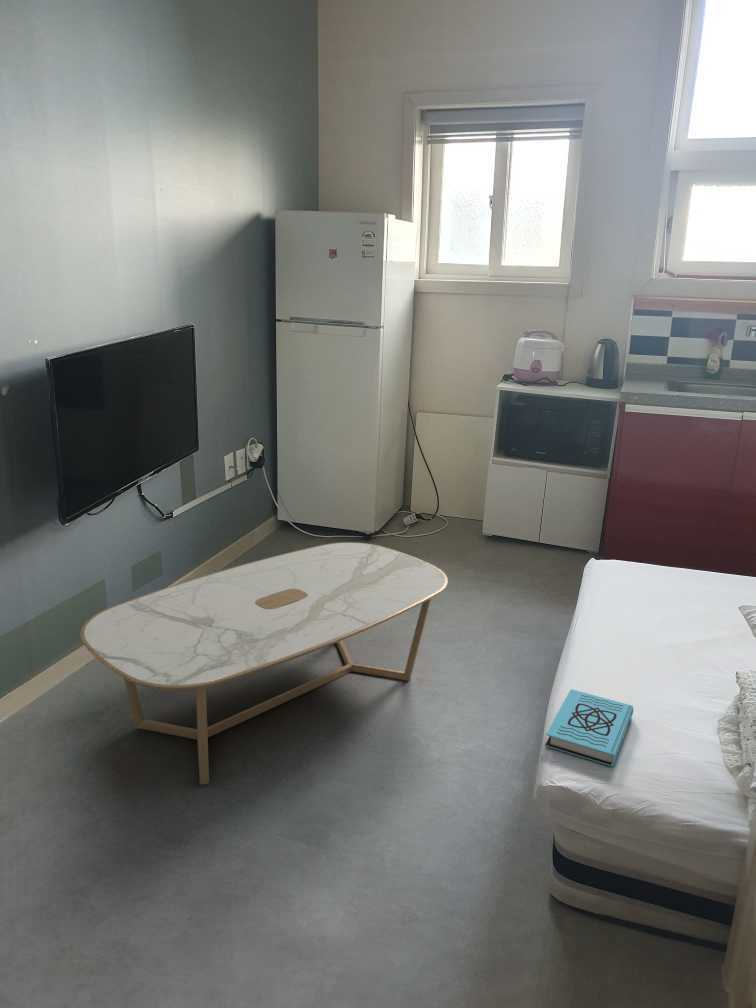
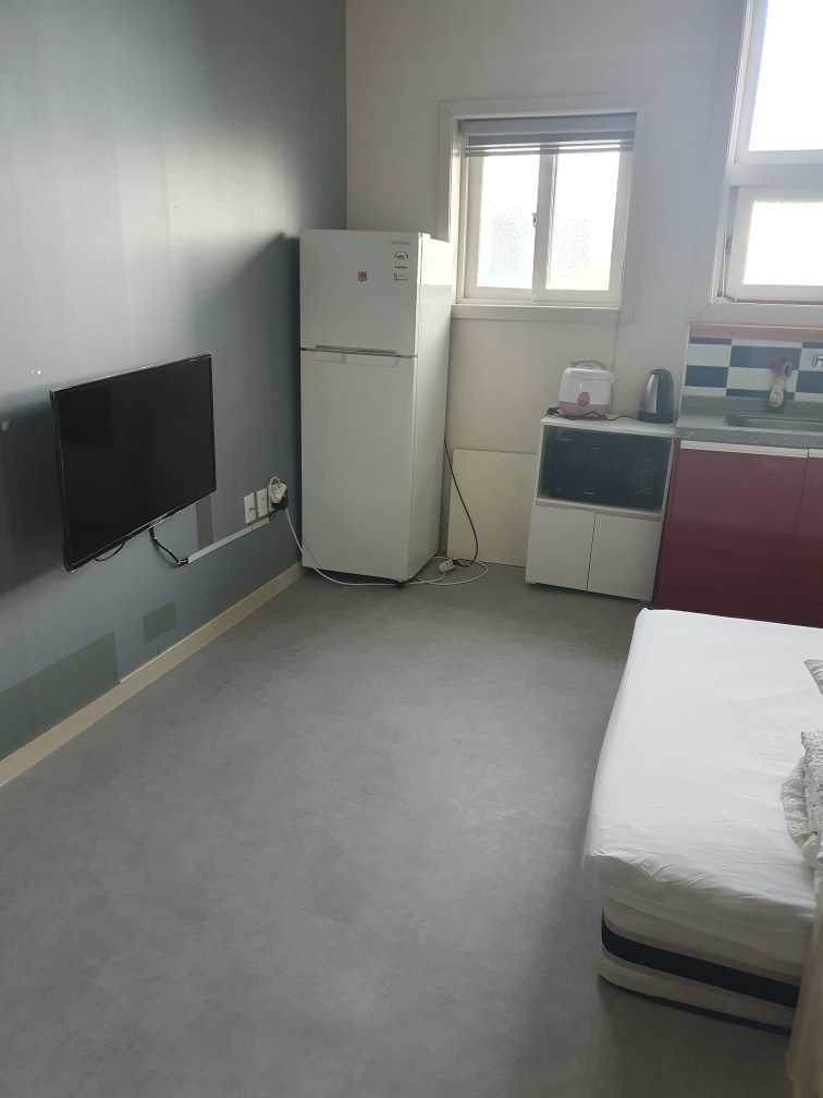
- coffee table [79,541,449,785]
- book [544,688,634,768]
